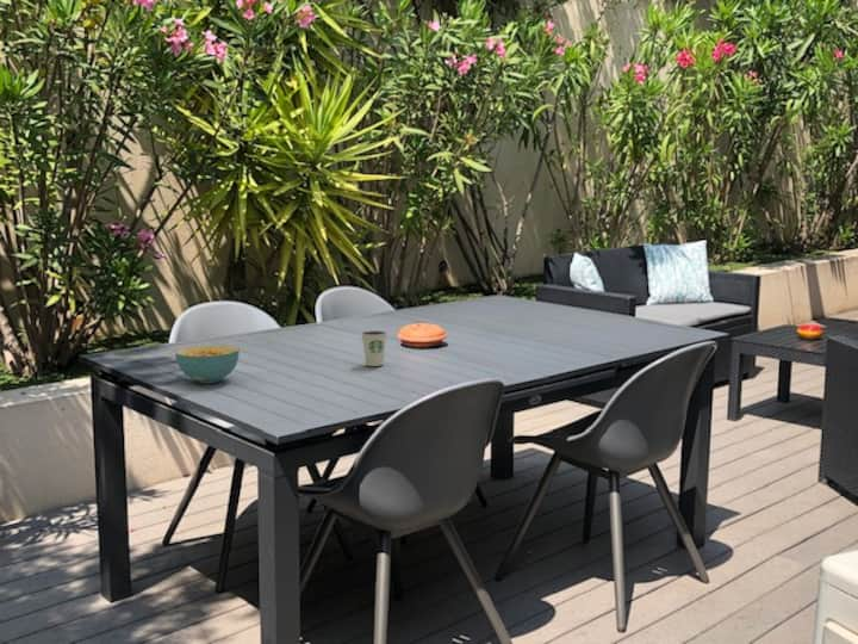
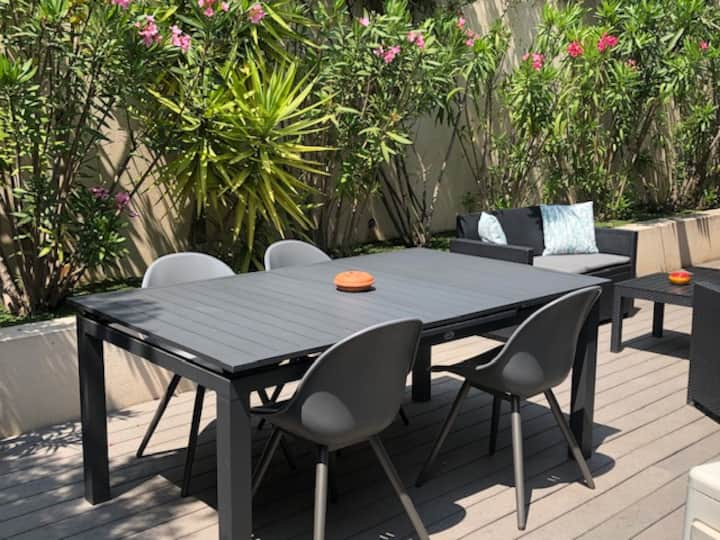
- cereal bowl [174,343,241,384]
- dixie cup [360,329,388,367]
